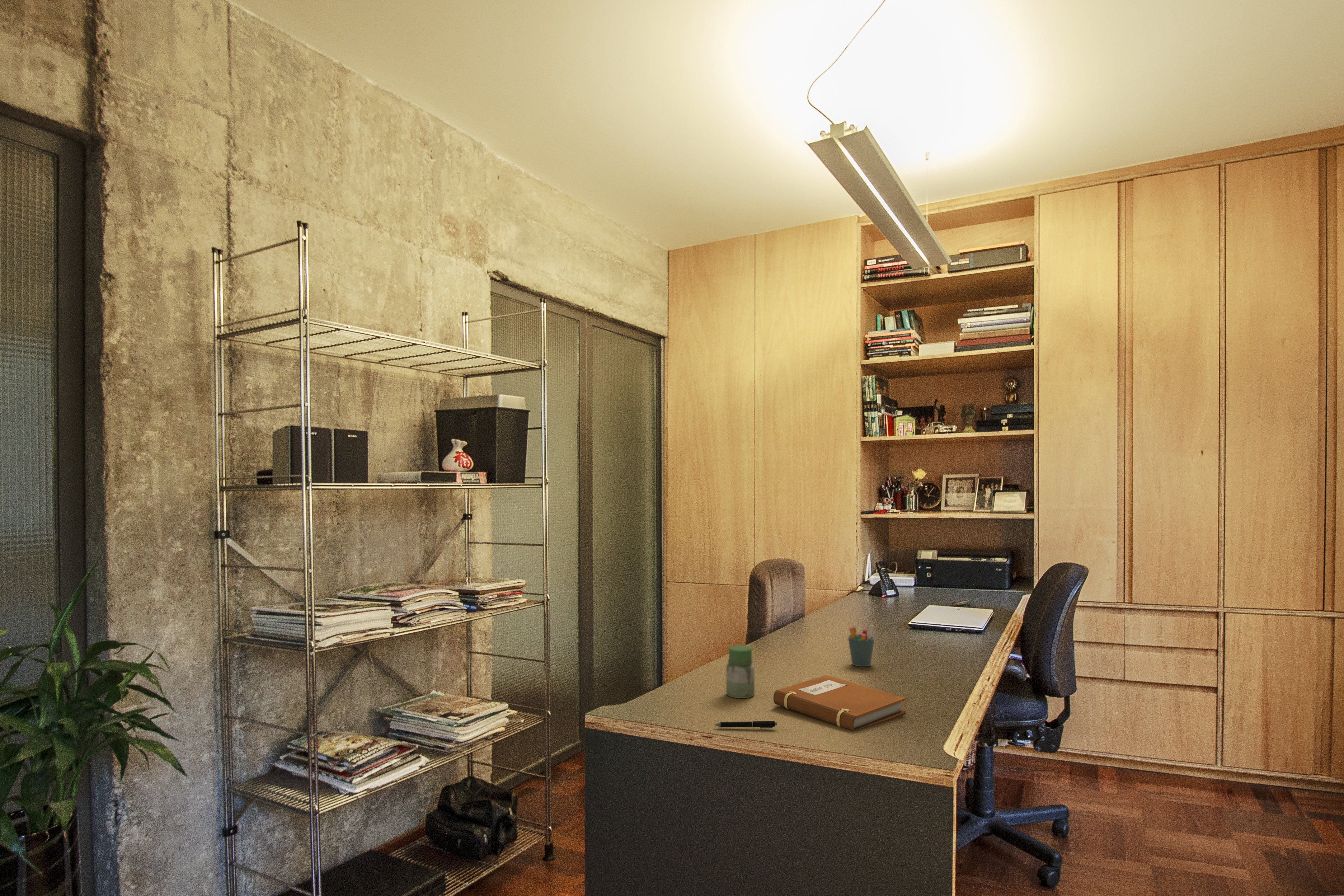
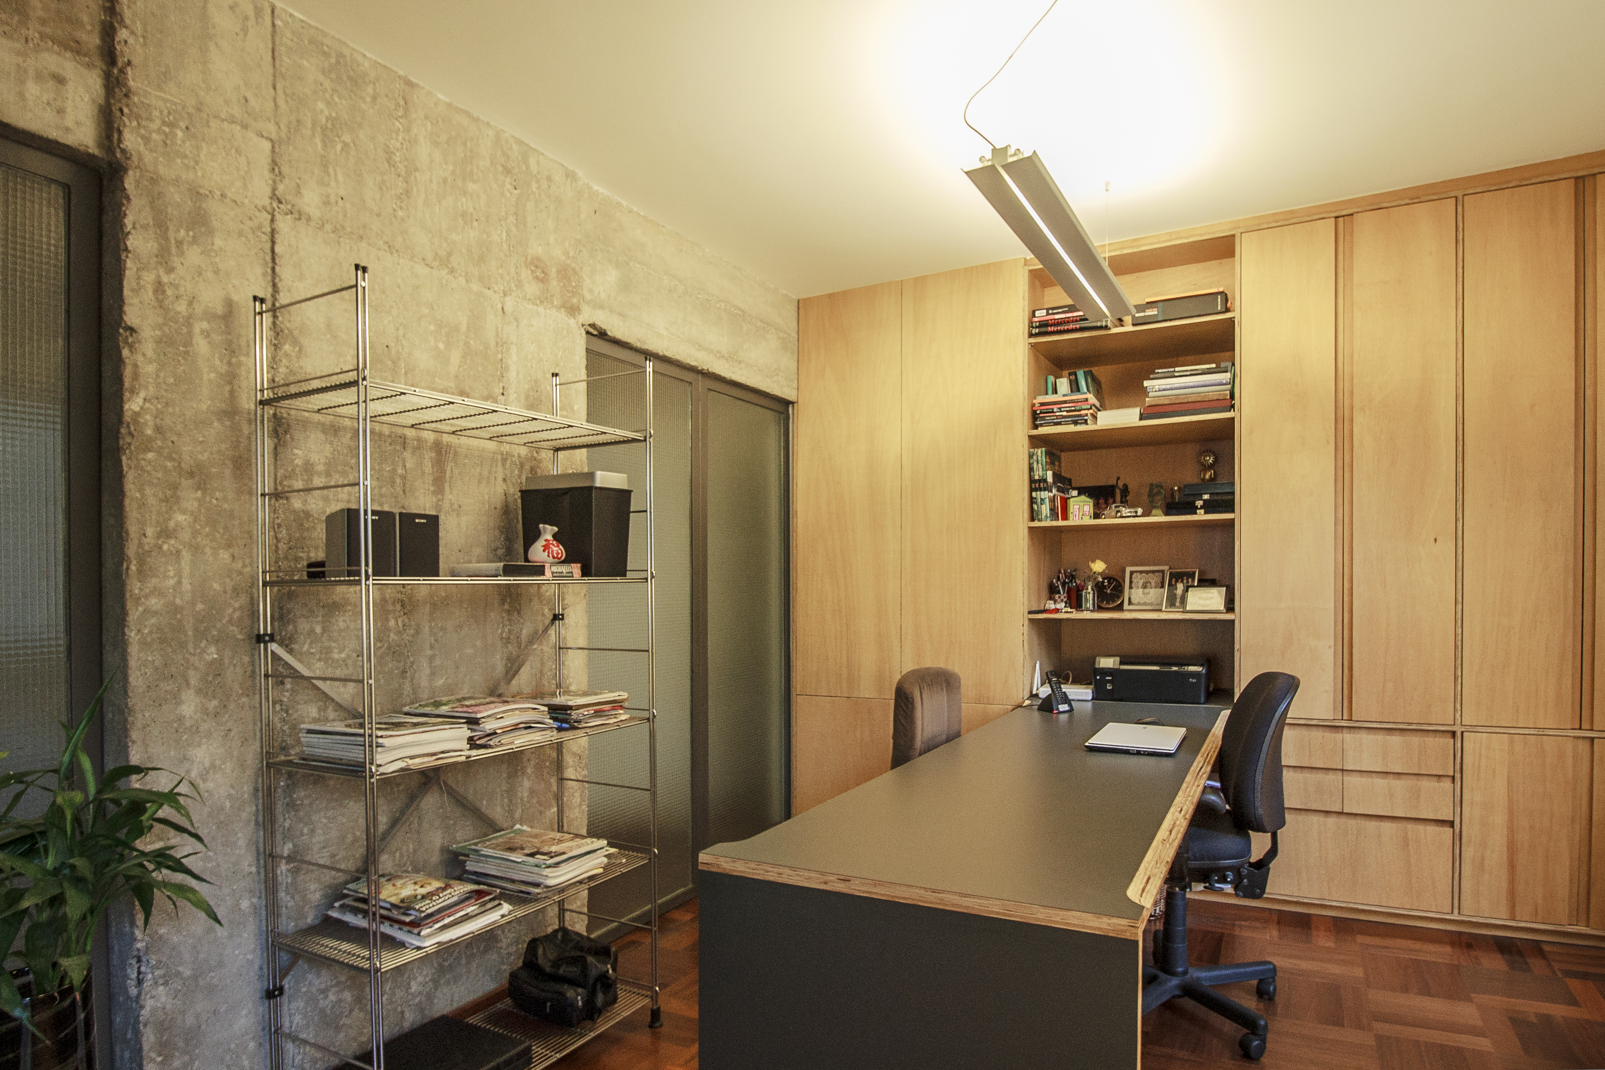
- jar [726,645,755,699]
- notebook [773,675,906,731]
- pen [714,721,777,729]
- pen holder [847,625,875,667]
